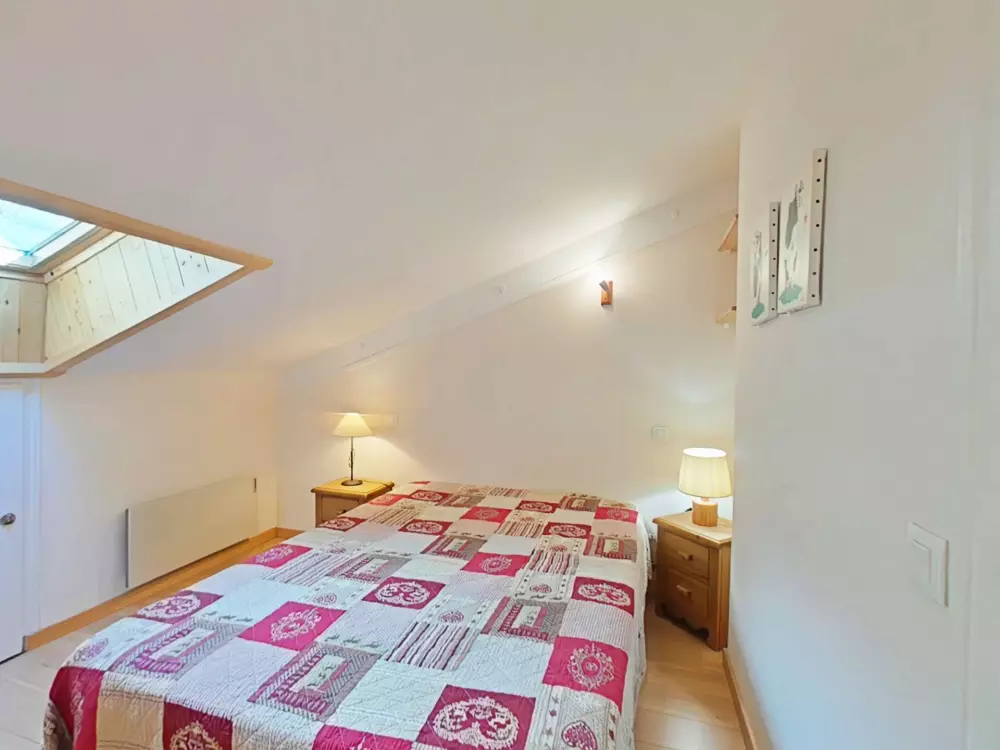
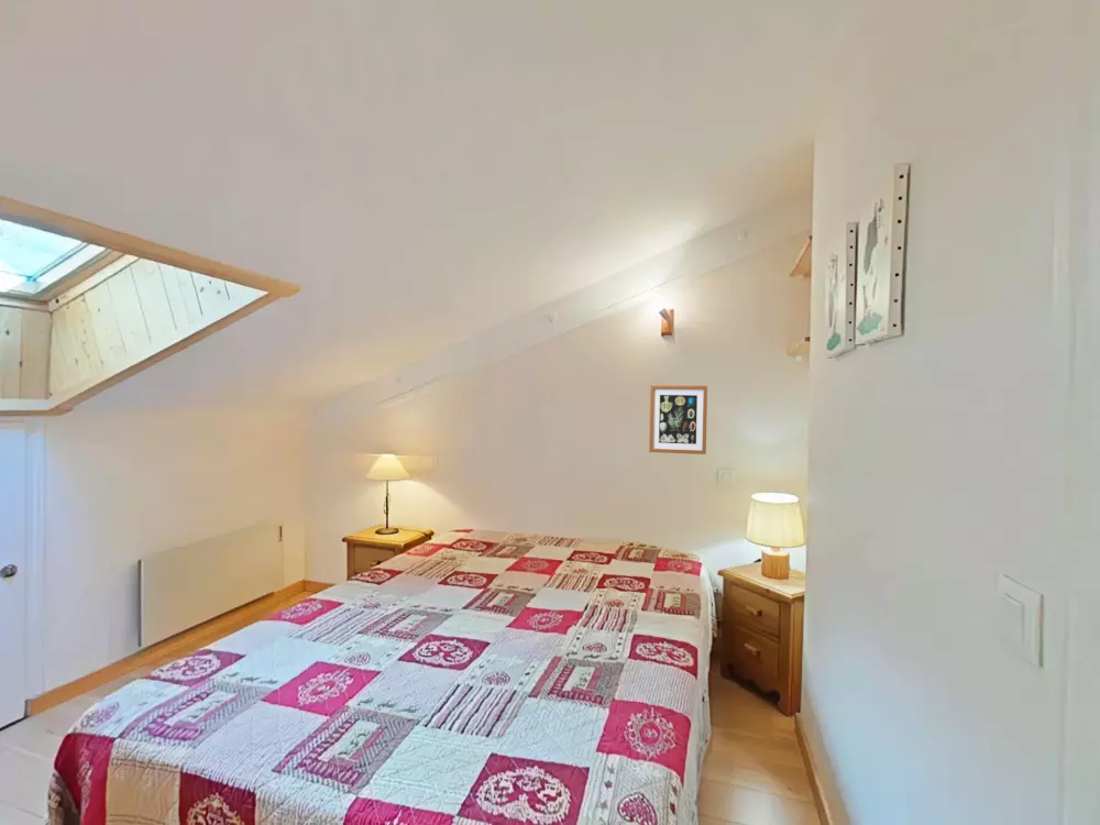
+ wall art [648,384,708,455]
